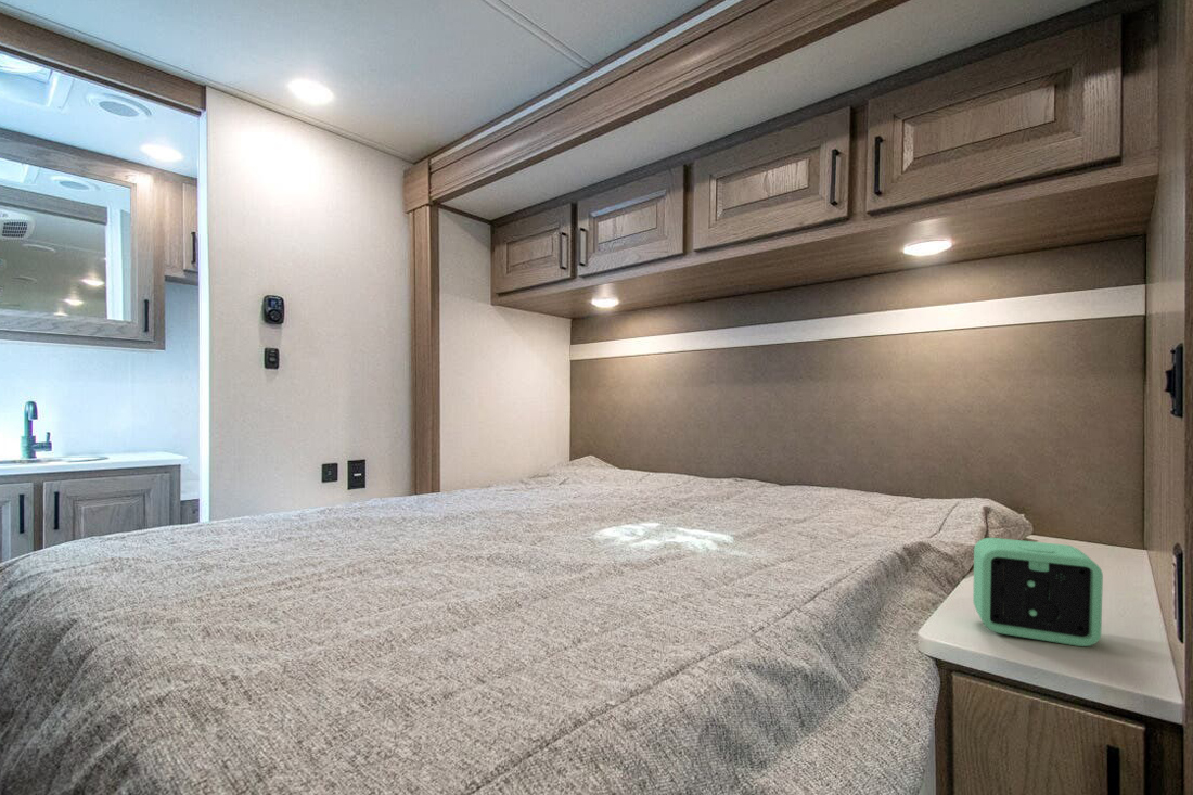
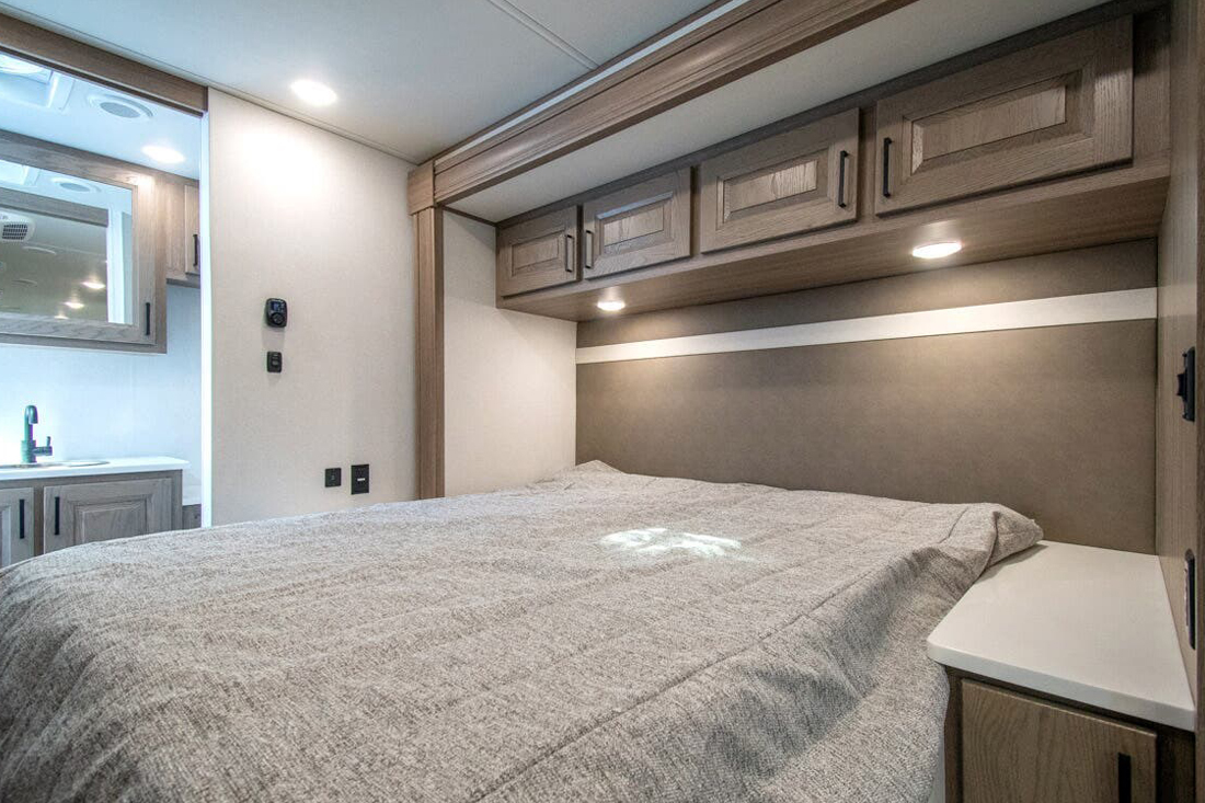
- alarm clock [972,537,1104,647]
